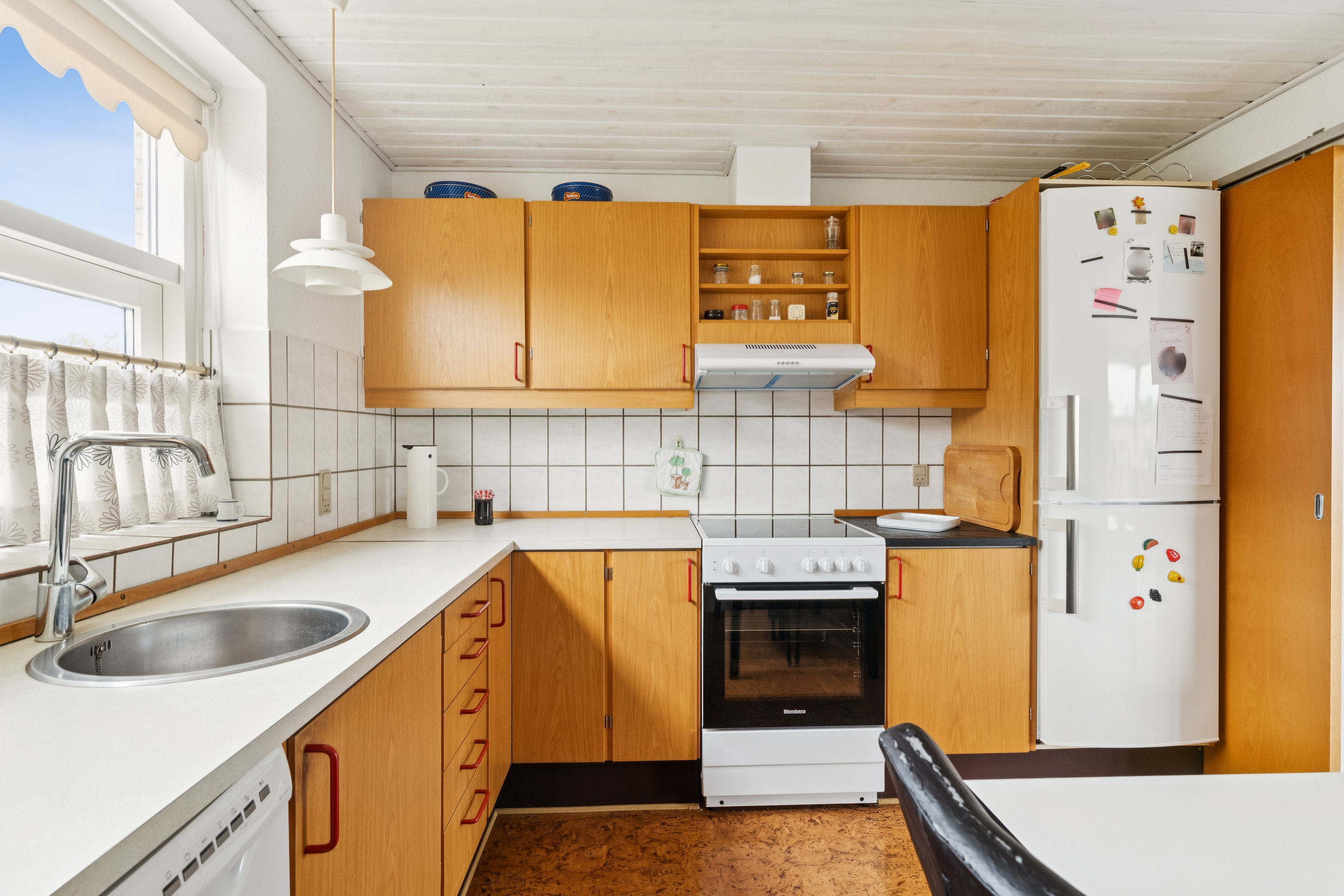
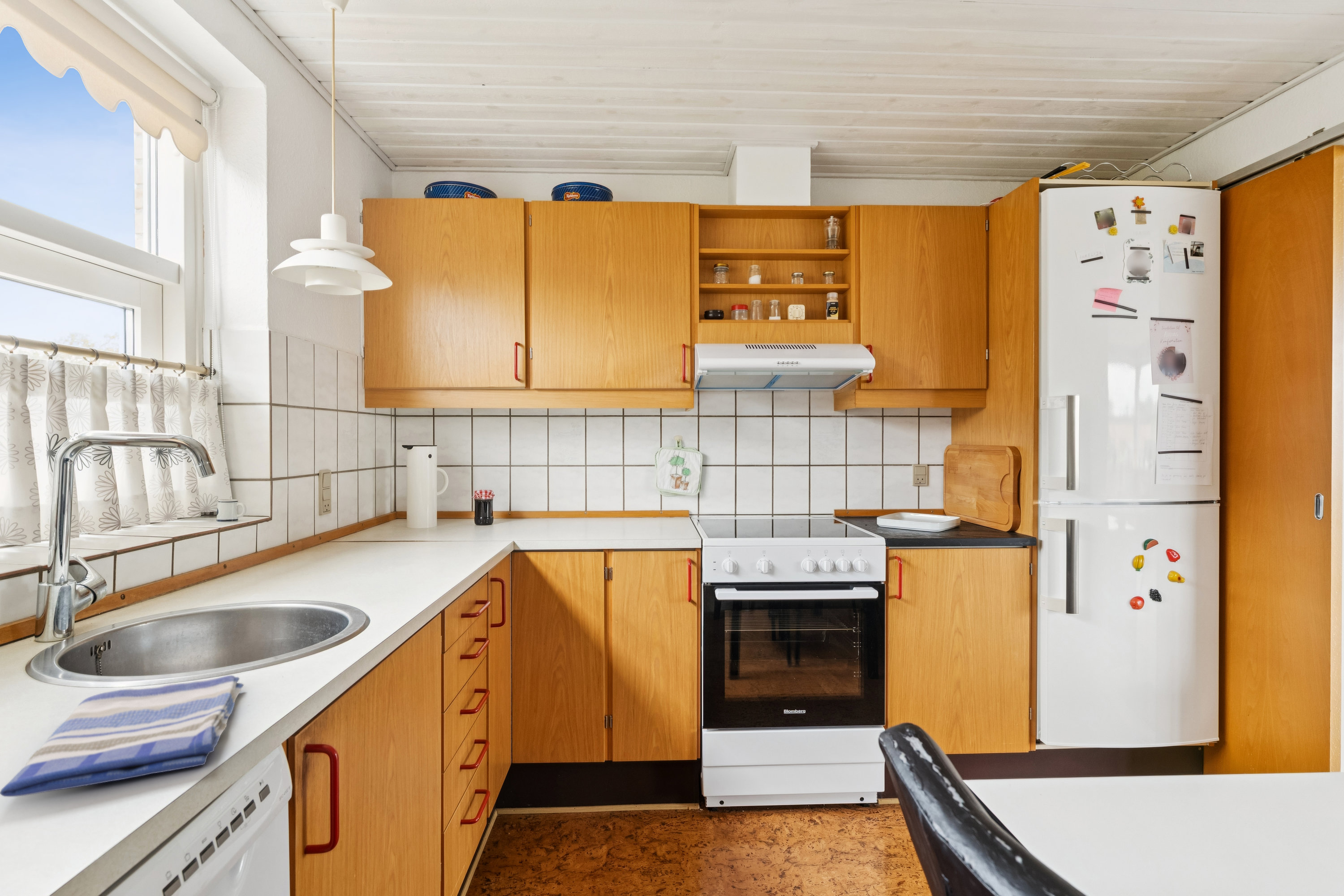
+ dish towel [0,675,244,797]
